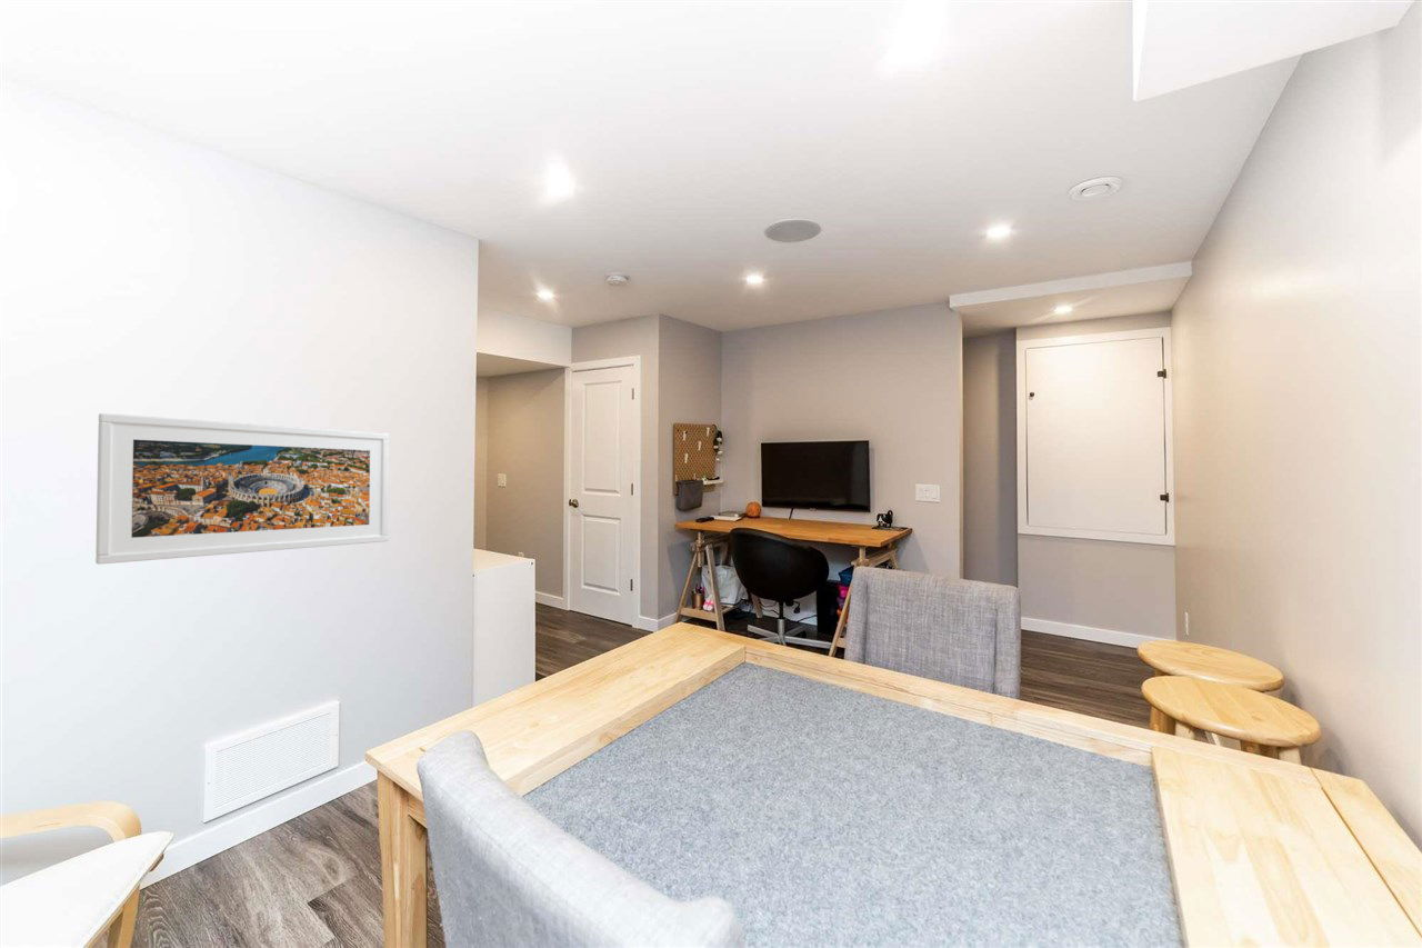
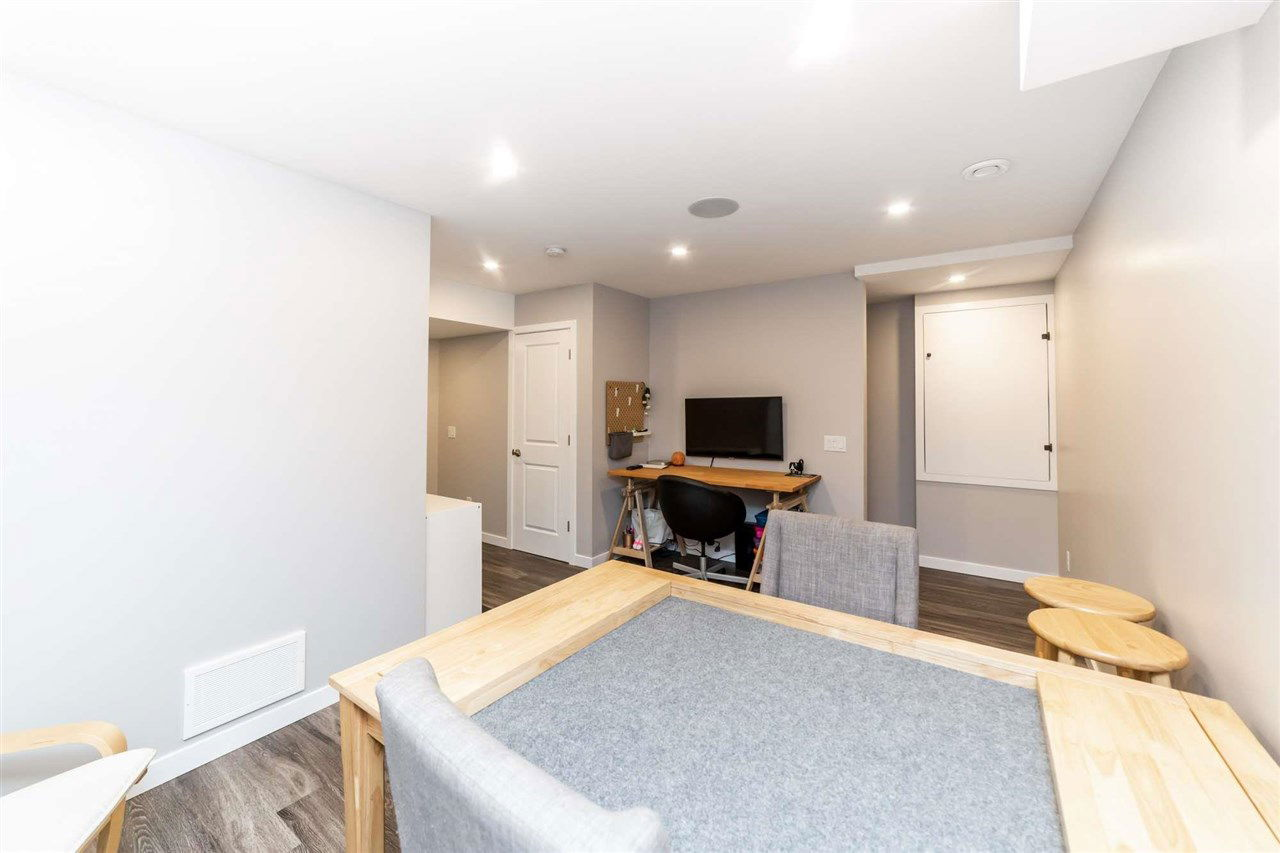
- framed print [94,412,390,566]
